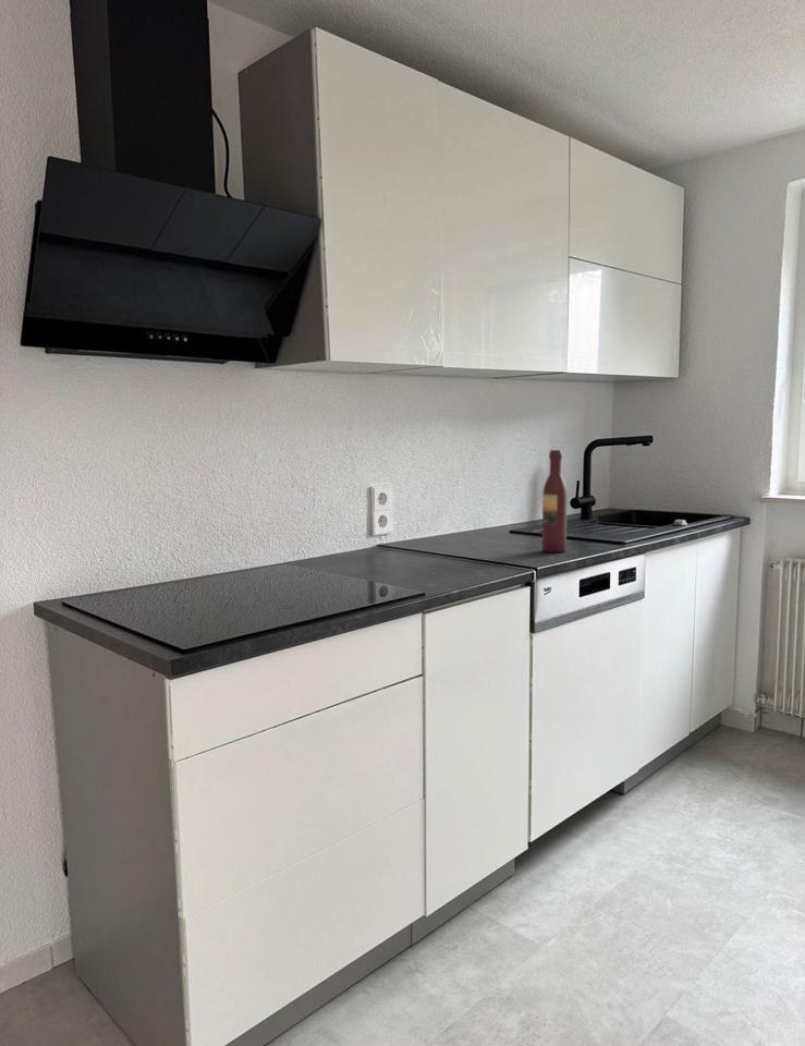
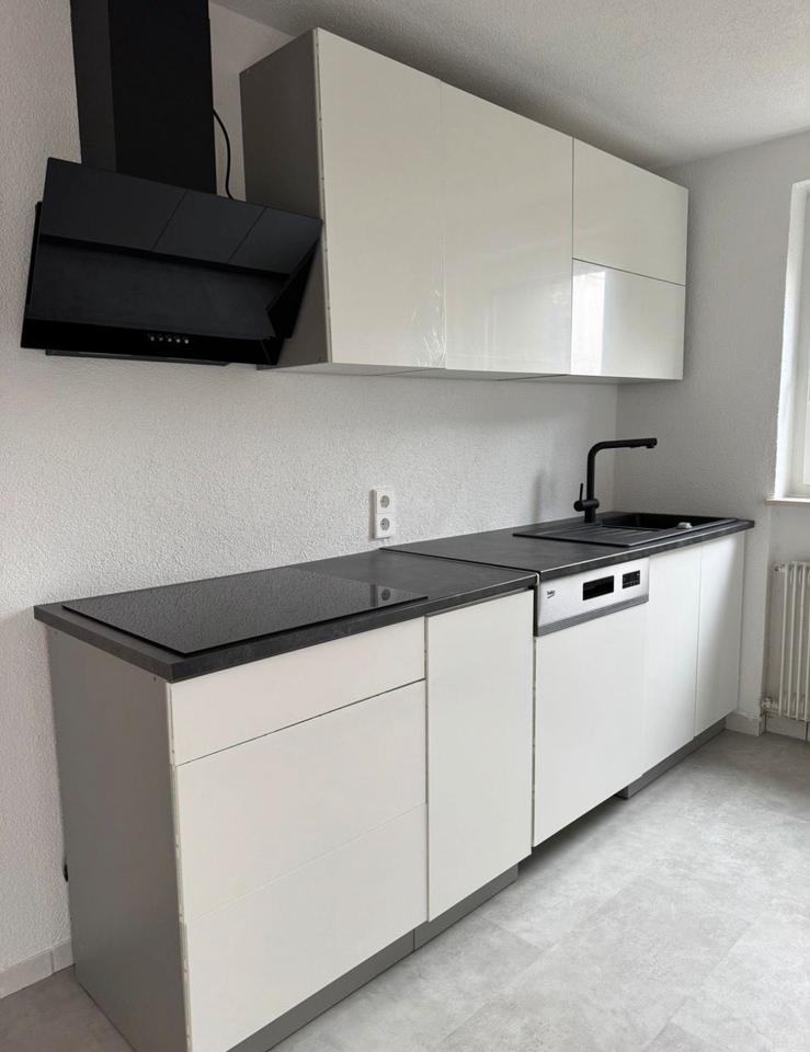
- wine bottle [541,449,569,554]
